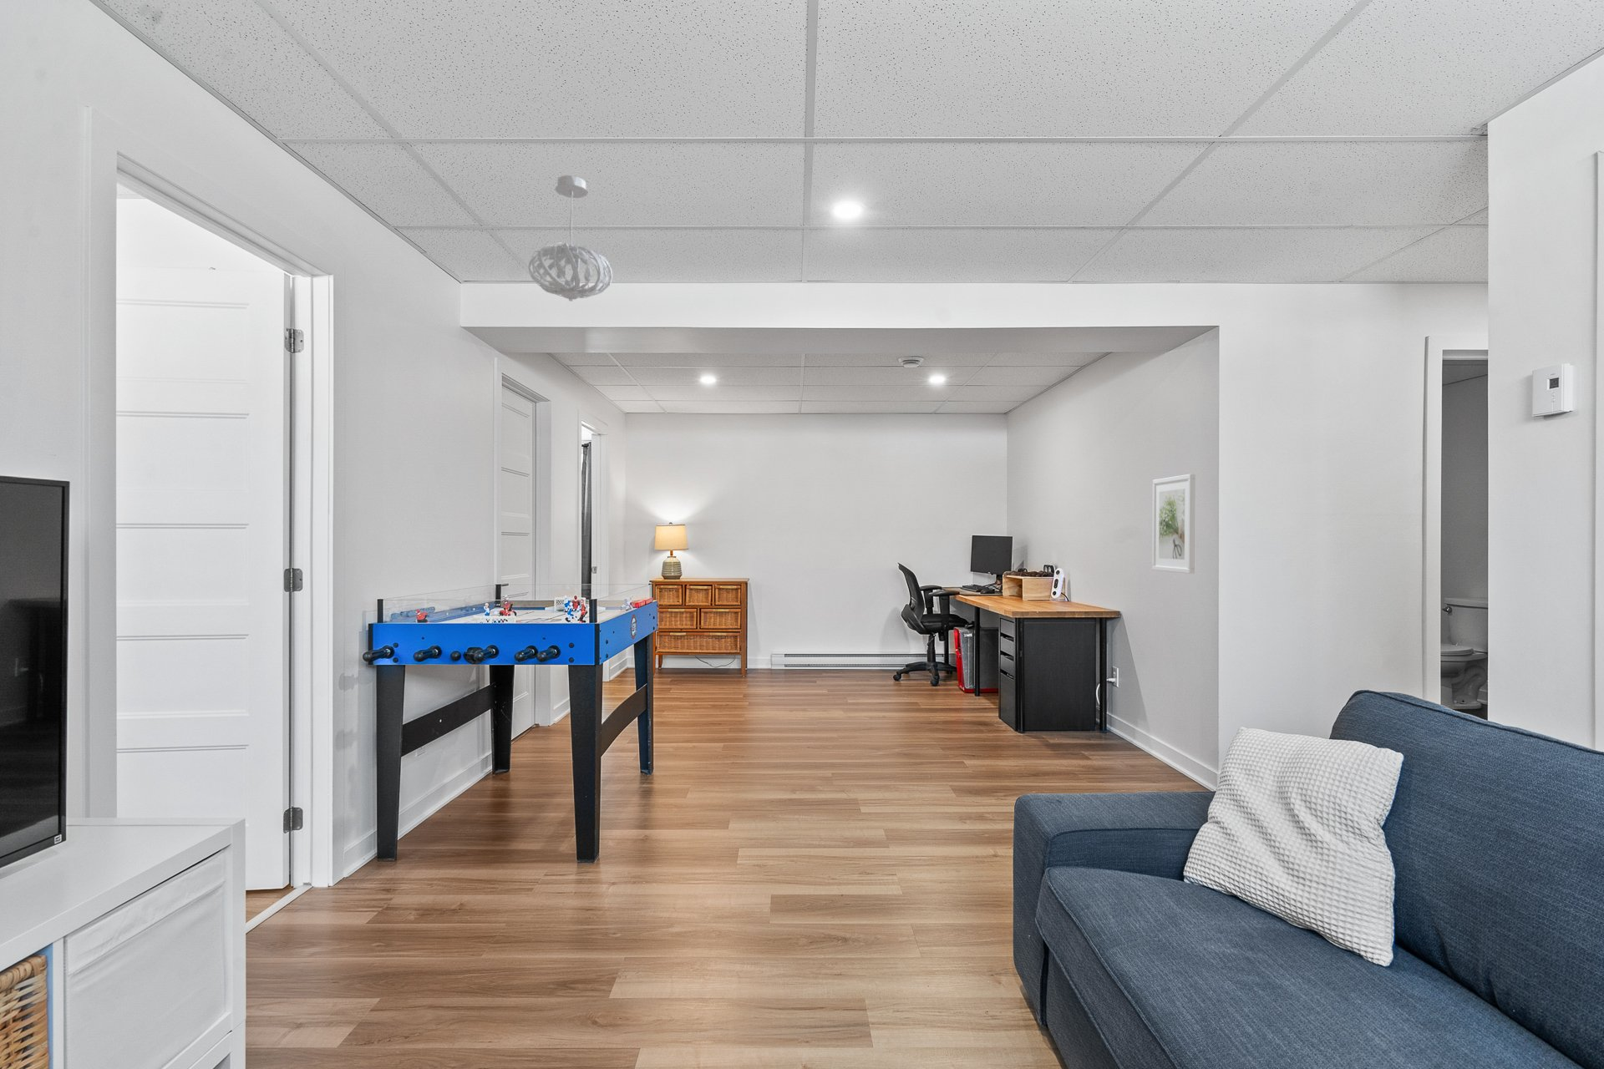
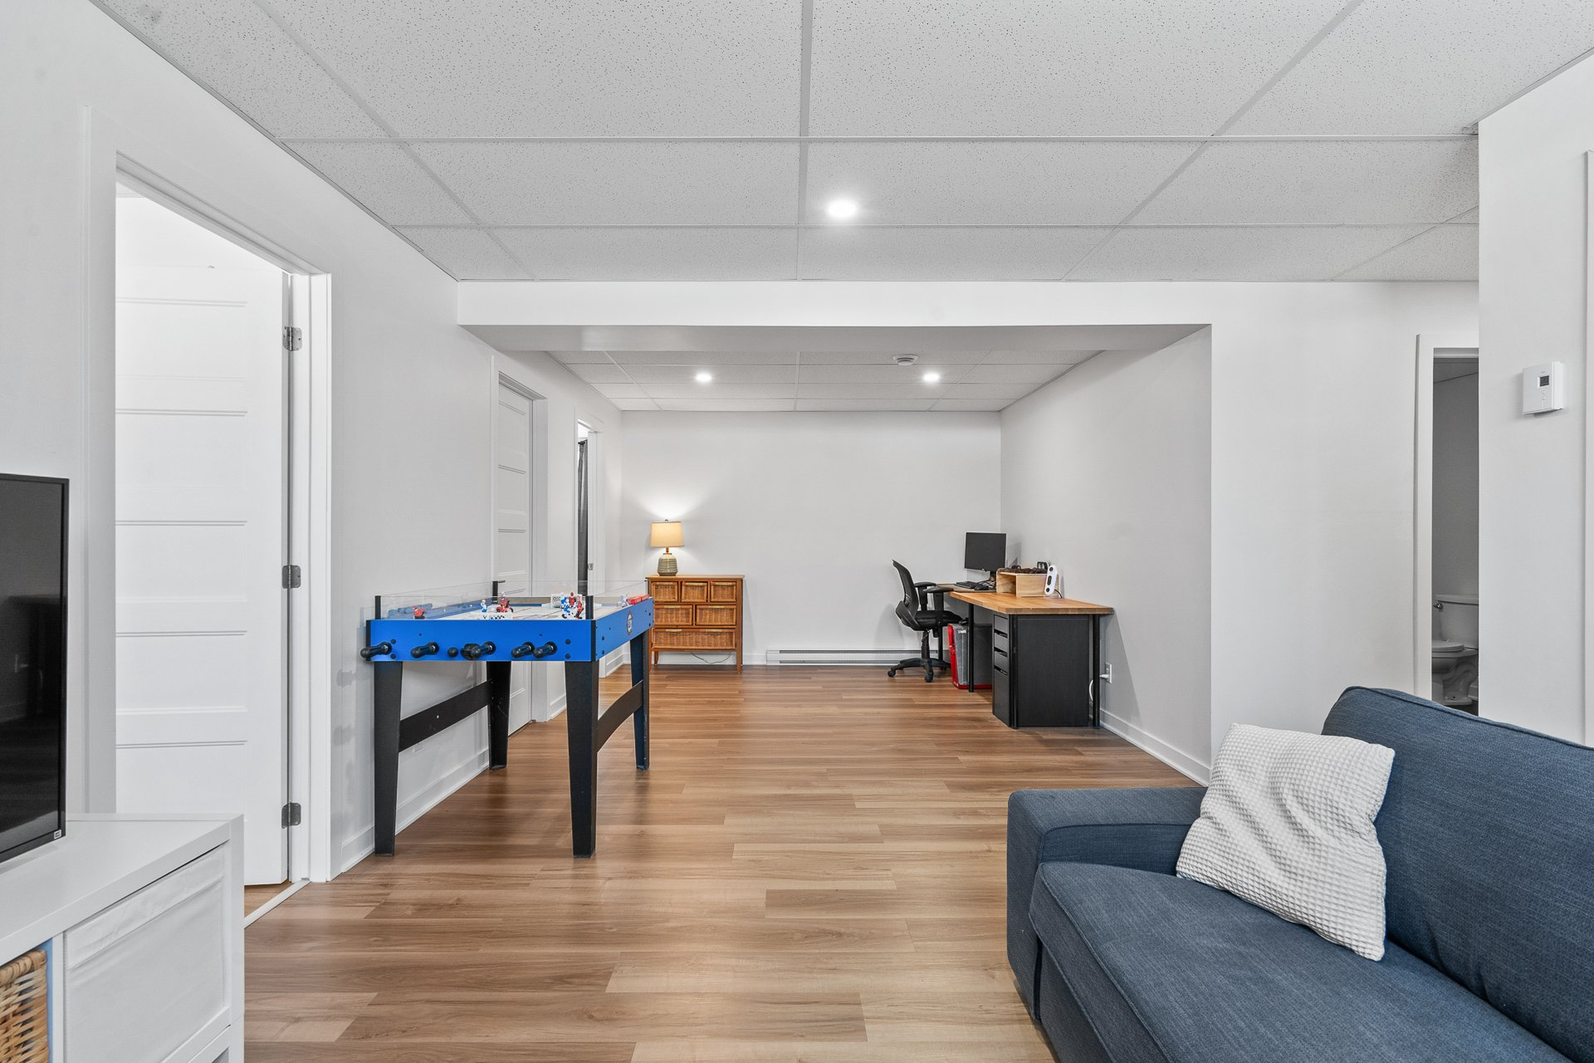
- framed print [1152,472,1196,575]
- pendant light [528,174,613,302]
